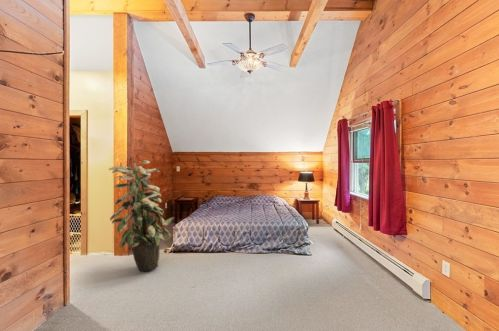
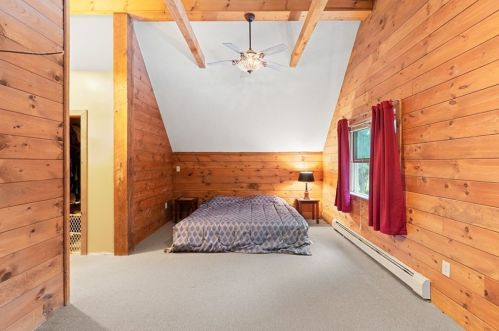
- indoor plant [108,159,175,272]
